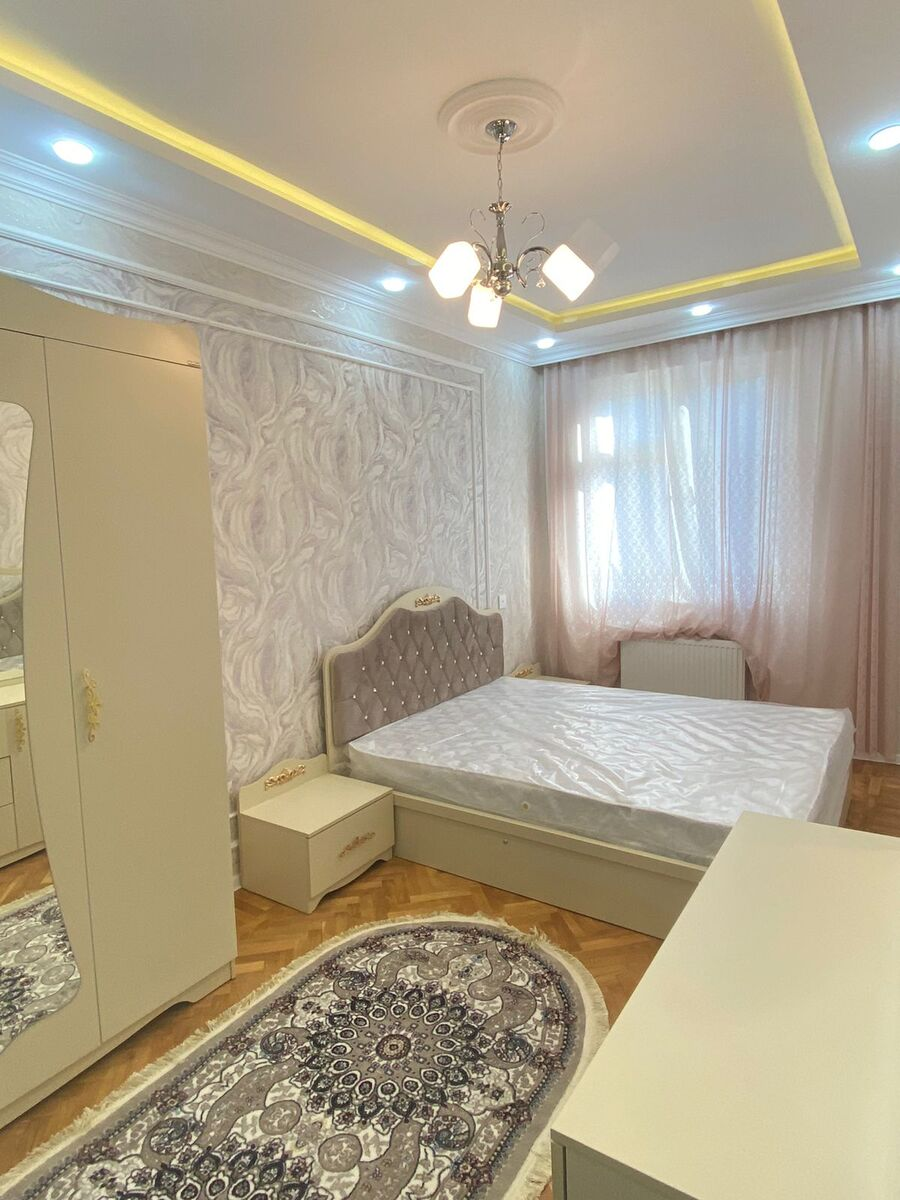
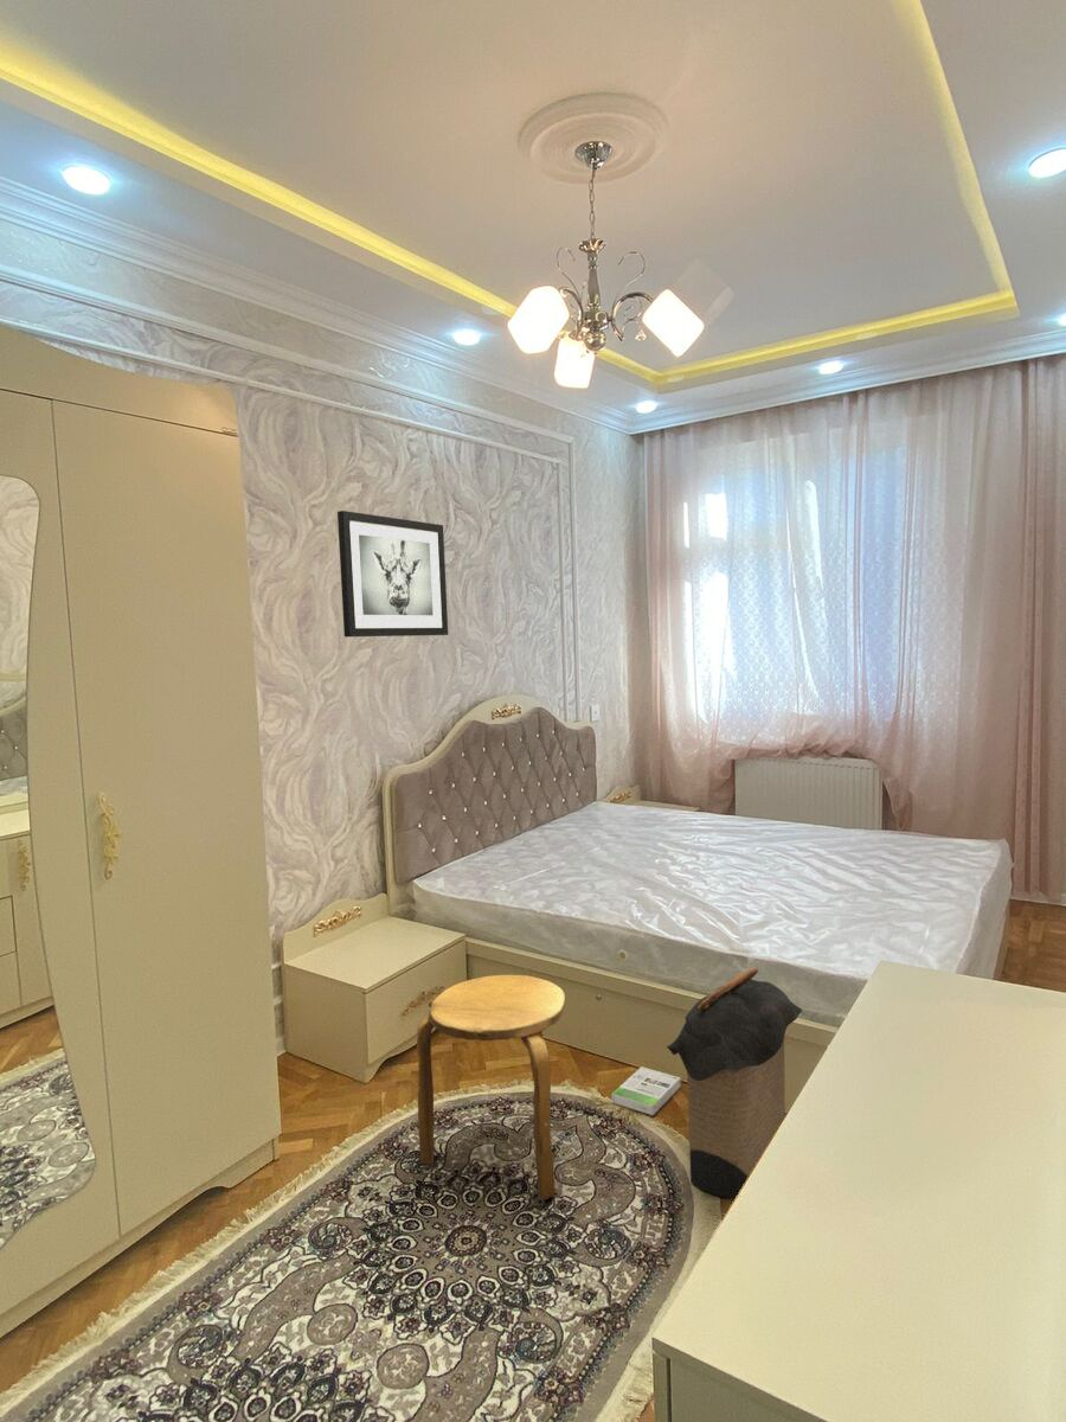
+ laundry hamper [664,967,803,1199]
+ box [611,1065,682,1116]
+ stool [416,974,566,1202]
+ wall art [336,510,449,638]
